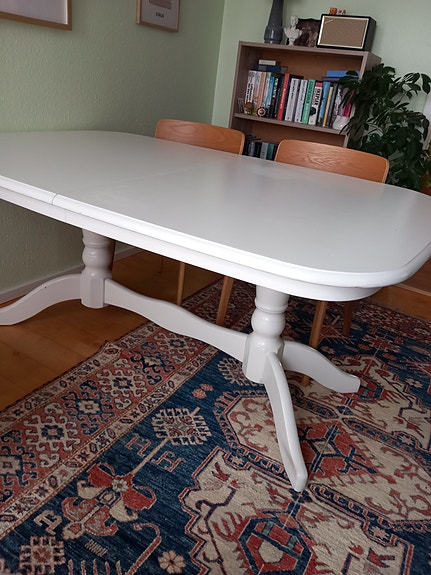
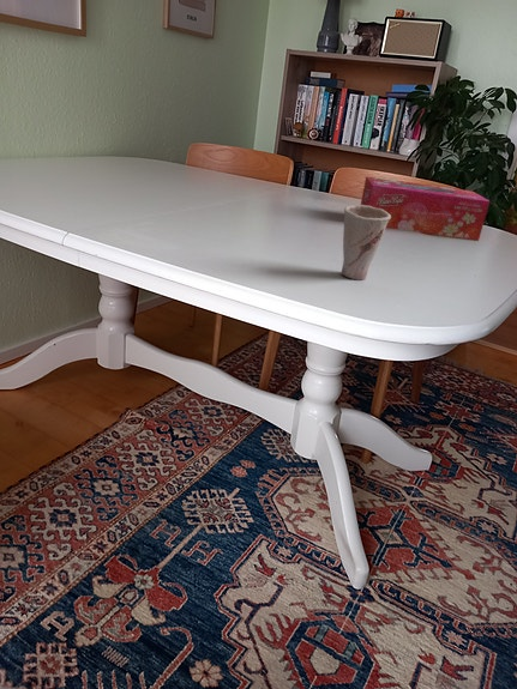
+ cup [341,204,391,282]
+ tissue box [360,176,491,242]
